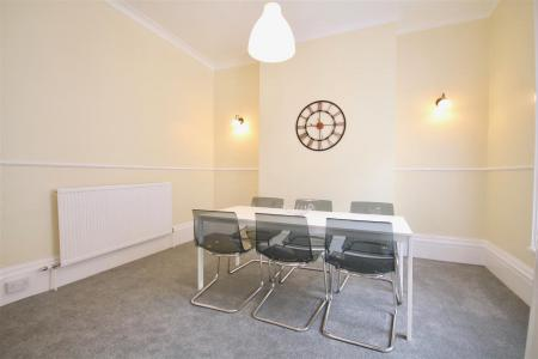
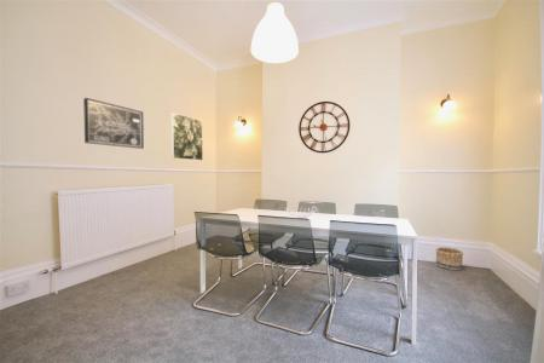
+ basket [435,246,464,271]
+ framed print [170,111,204,162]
+ wall art [82,97,145,150]
